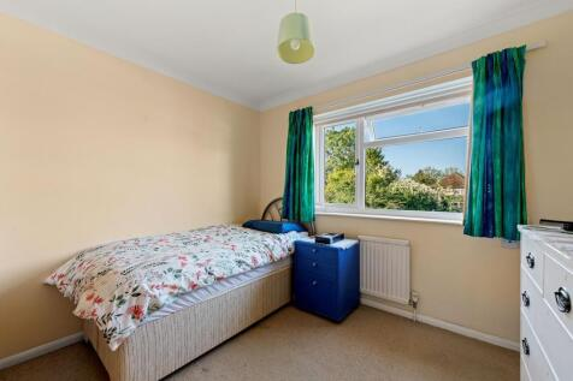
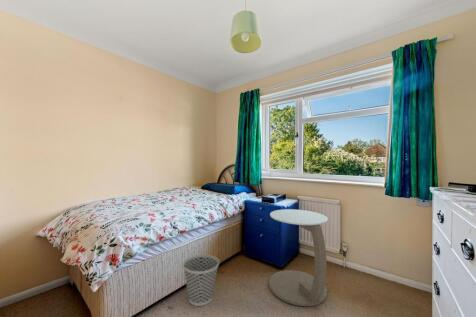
+ wastebasket [182,253,220,307]
+ side table [268,208,329,307]
